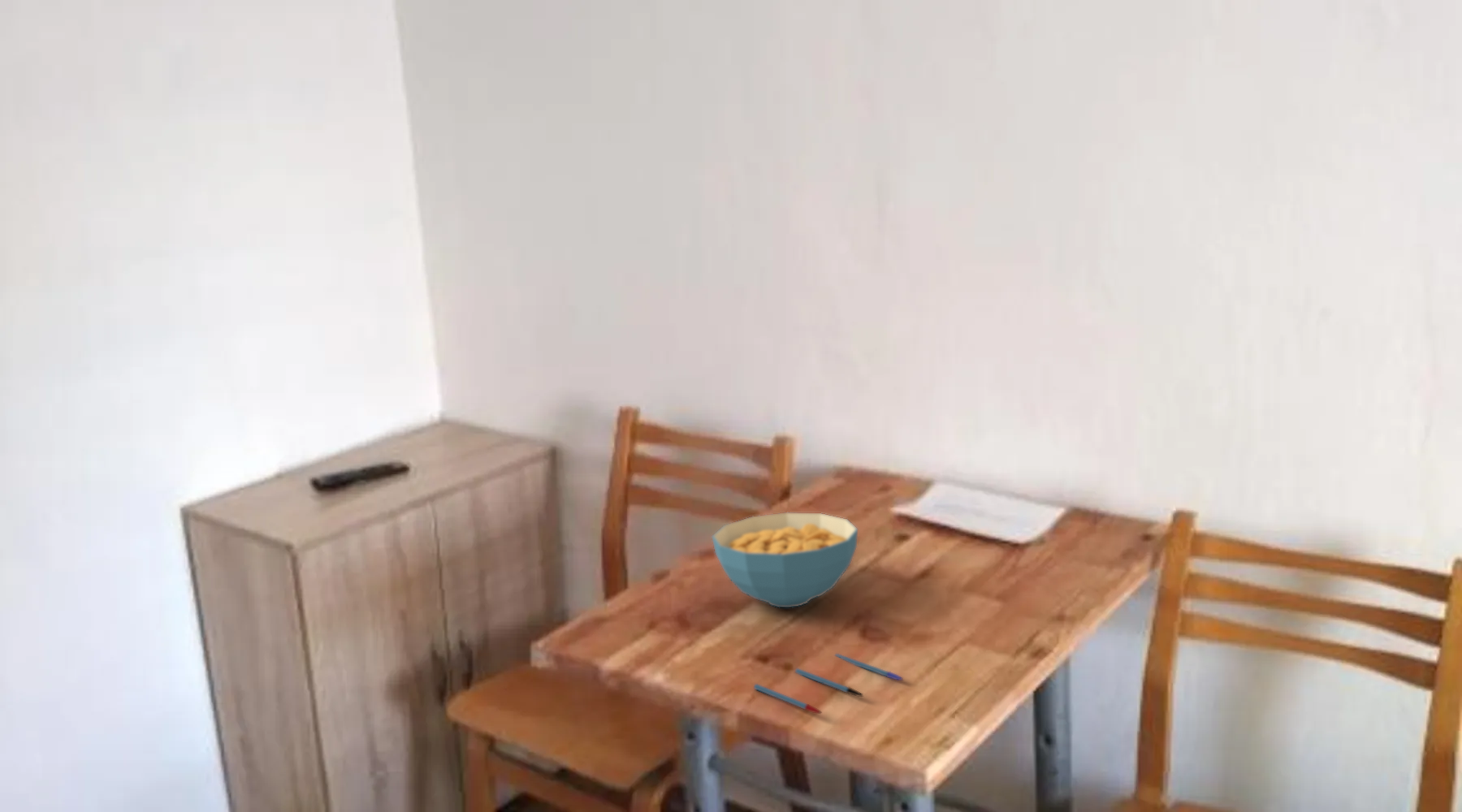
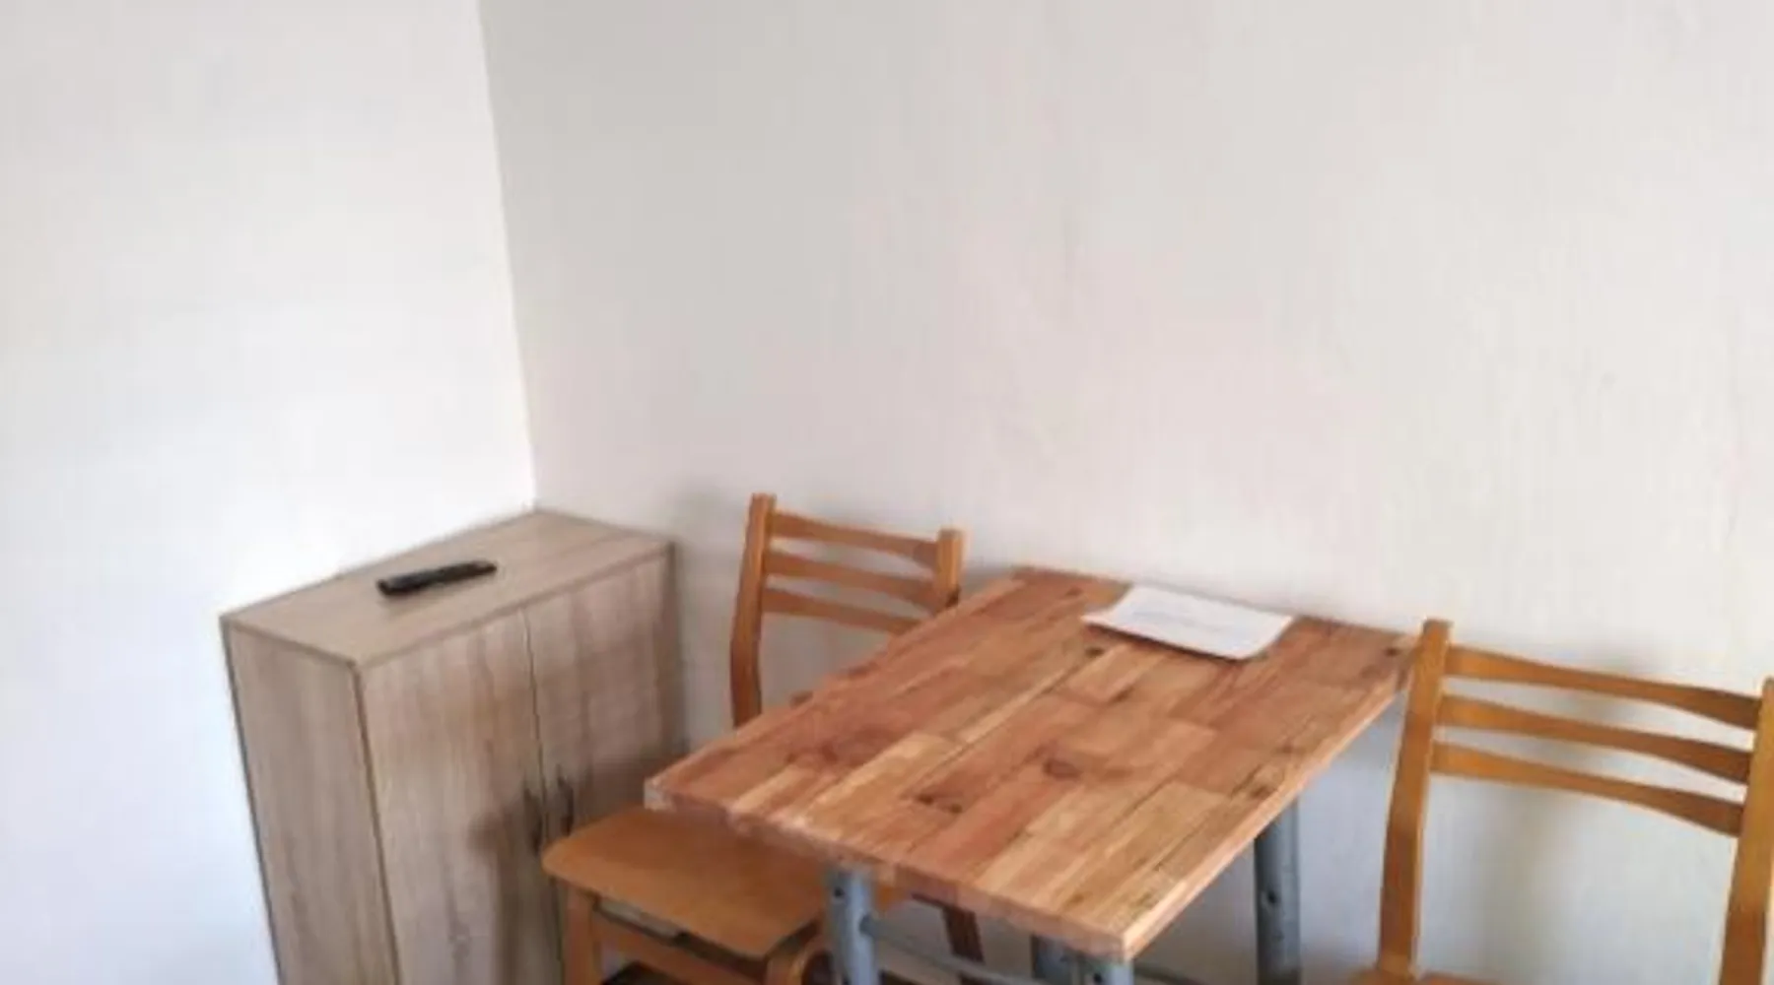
- cereal bowl [711,512,859,608]
- pen [753,653,904,715]
